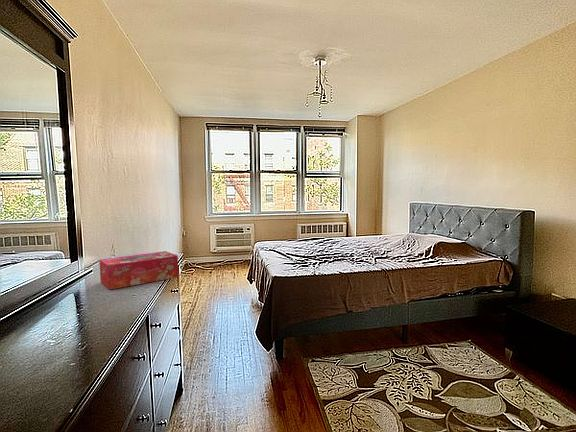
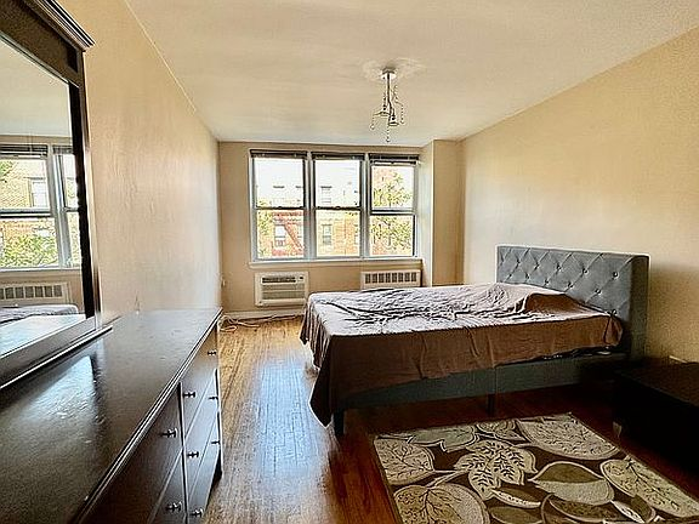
- tissue box [98,250,180,290]
